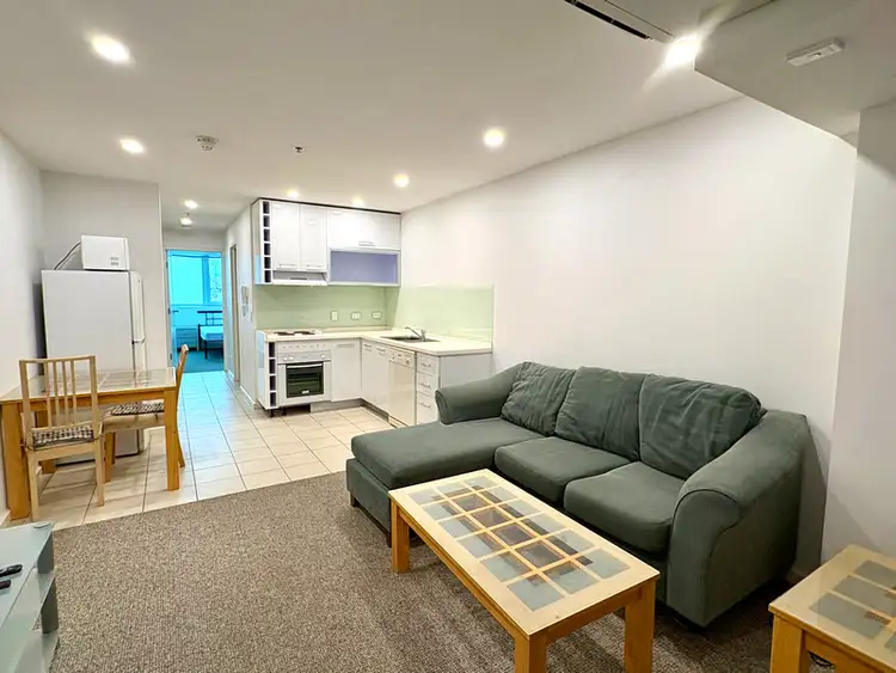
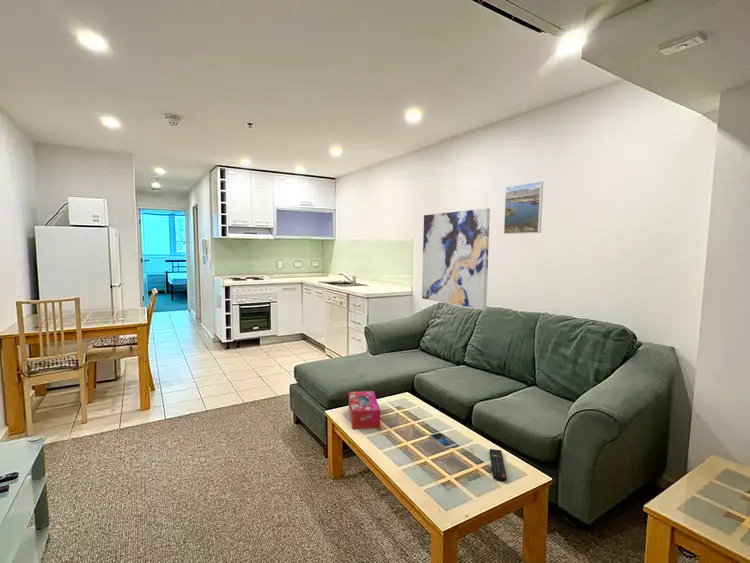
+ remote control [489,448,508,482]
+ wall art [421,207,491,310]
+ tissue box [348,390,381,430]
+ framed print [503,180,544,235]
+ smartphone [428,431,458,449]
